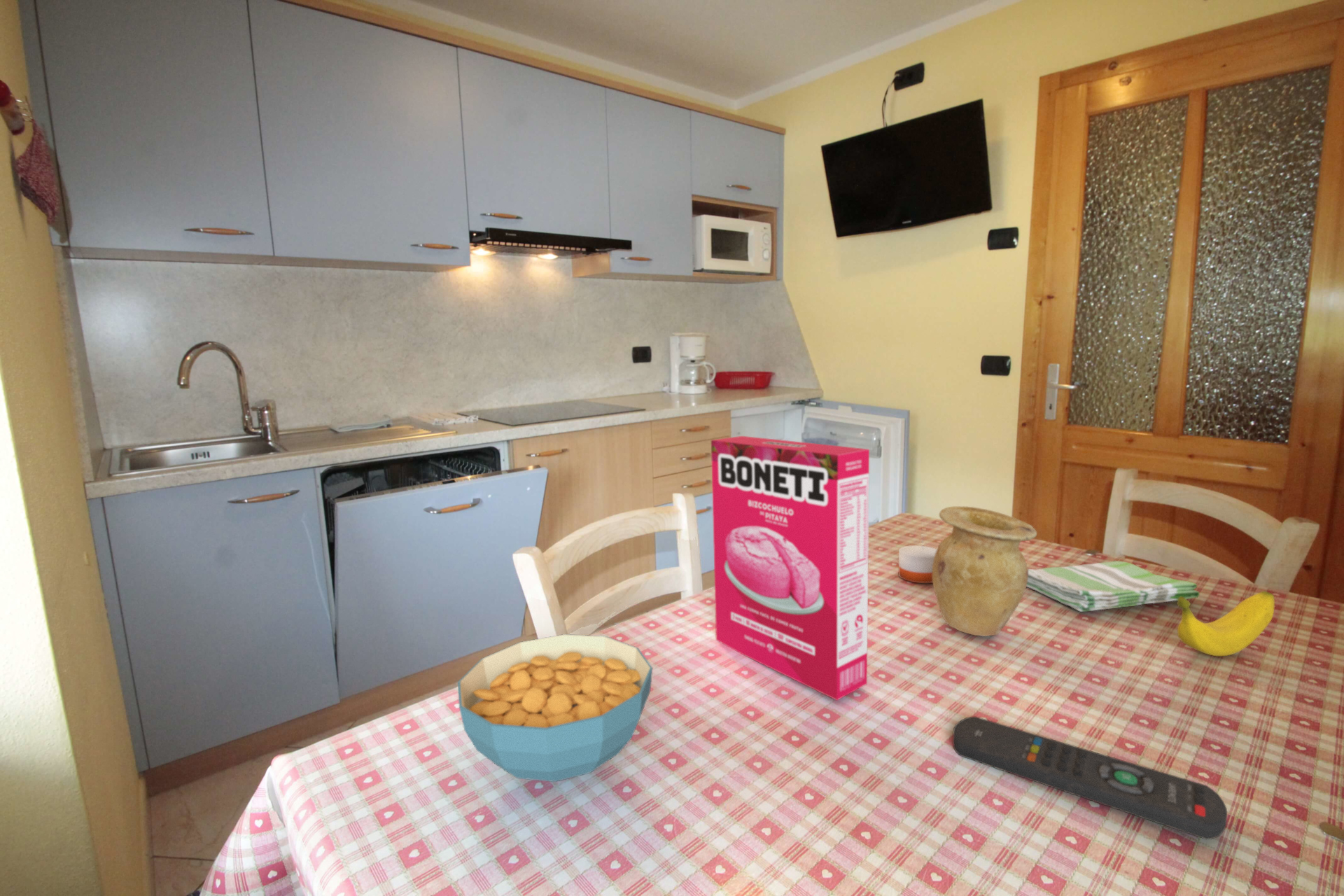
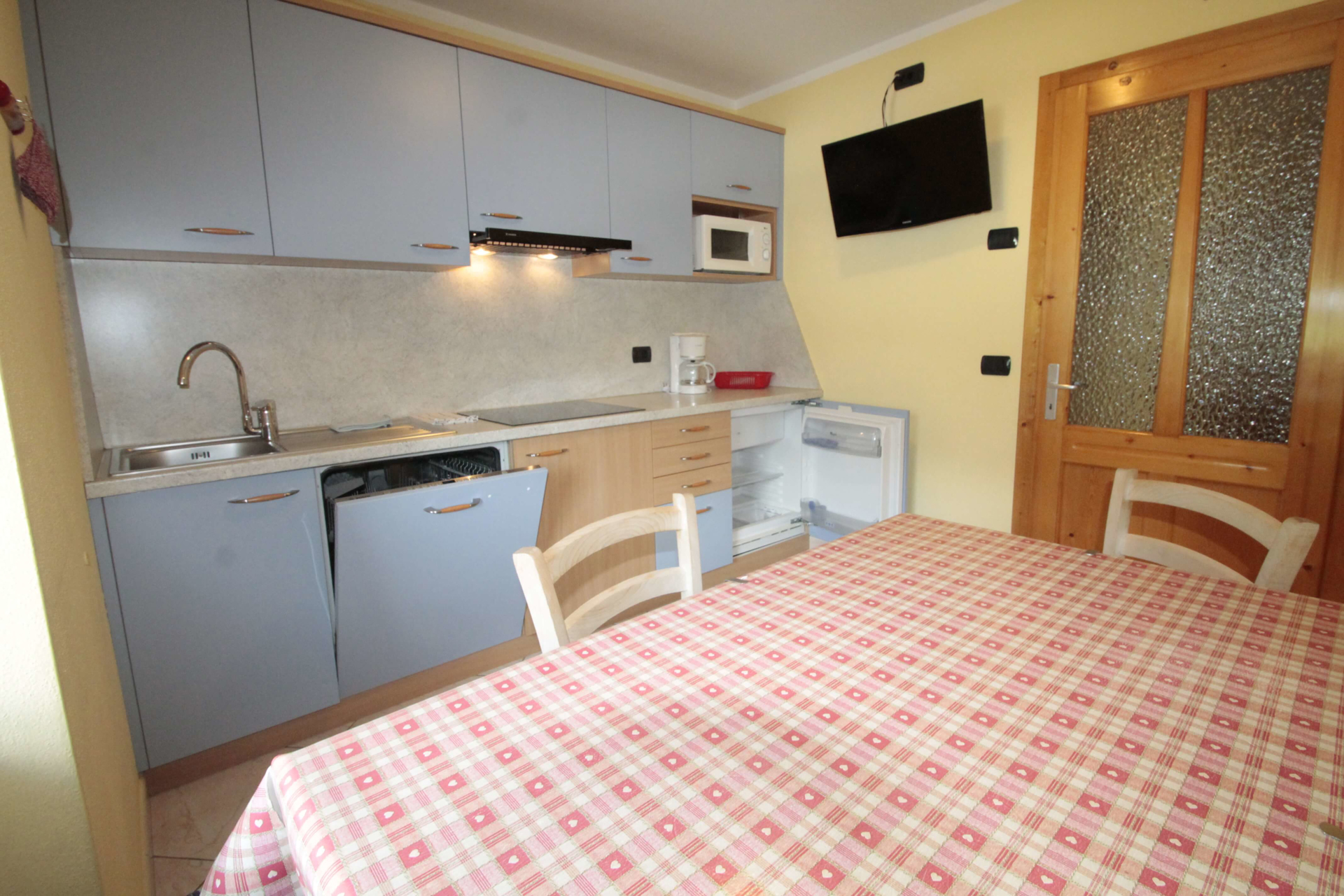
- dish towel [1026,560,1201,612]
- banana [1177,590,1275,657]
- cereal bowl [457,633,653,783]
- candle [898,530,937,584]
- remote control [952,716,1228,840]
- vase [932,505,1037,637]
- cereal box [710,435,870,701]
